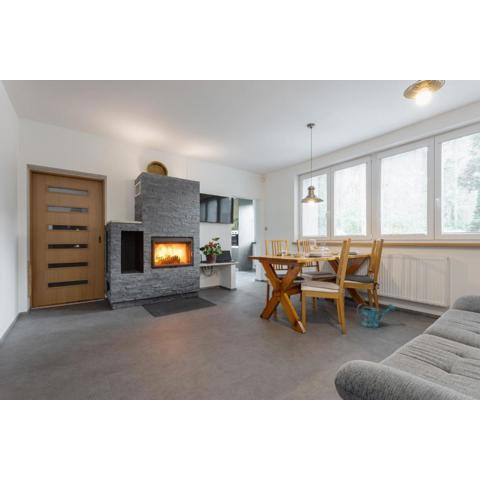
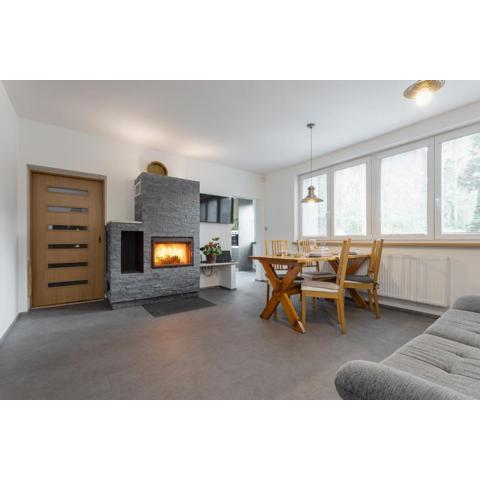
- watering can [356,303,396,329]
